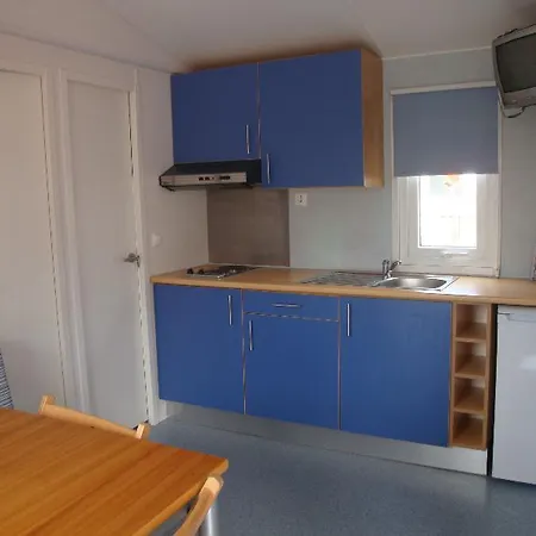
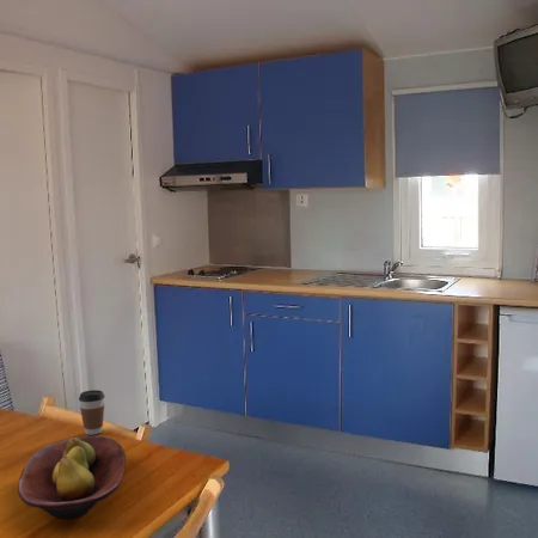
+ fruit bowl [17,435,127,520]
+ coffee cup [78,389,106,436]
